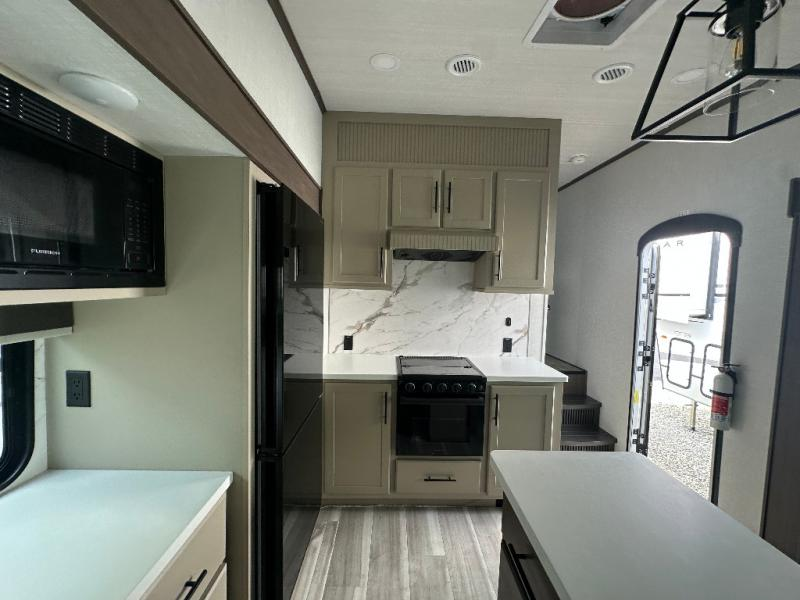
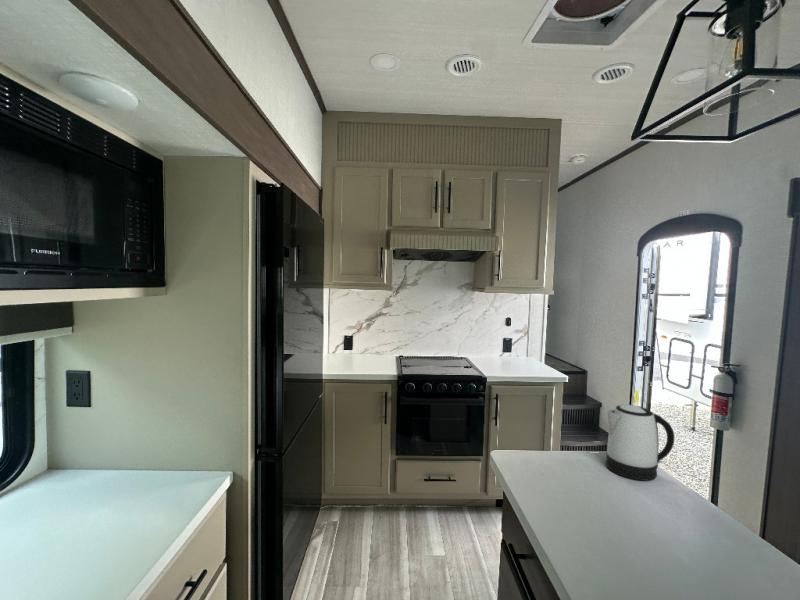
+ kettle [605,404,675,482]
